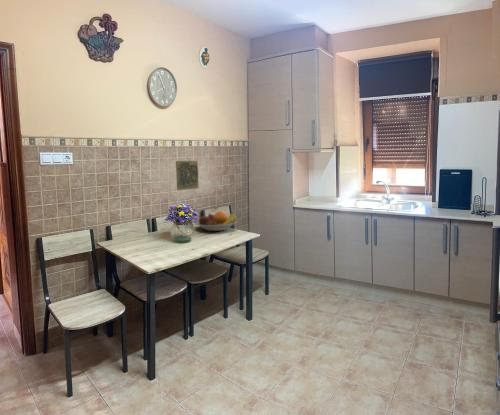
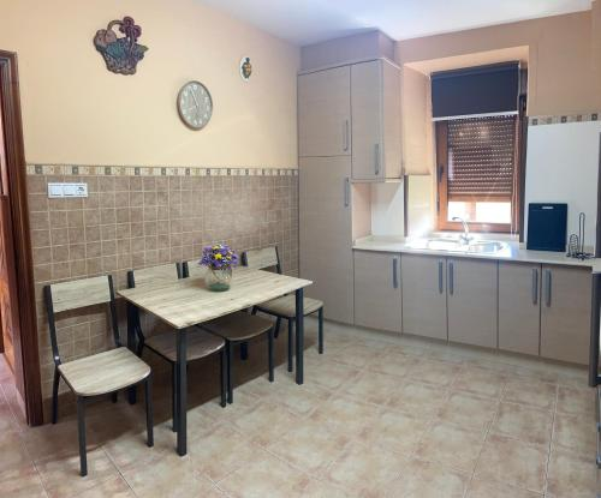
- fruit bowl [194,210,238,232]
- decorative tile [175,160,200,191]
